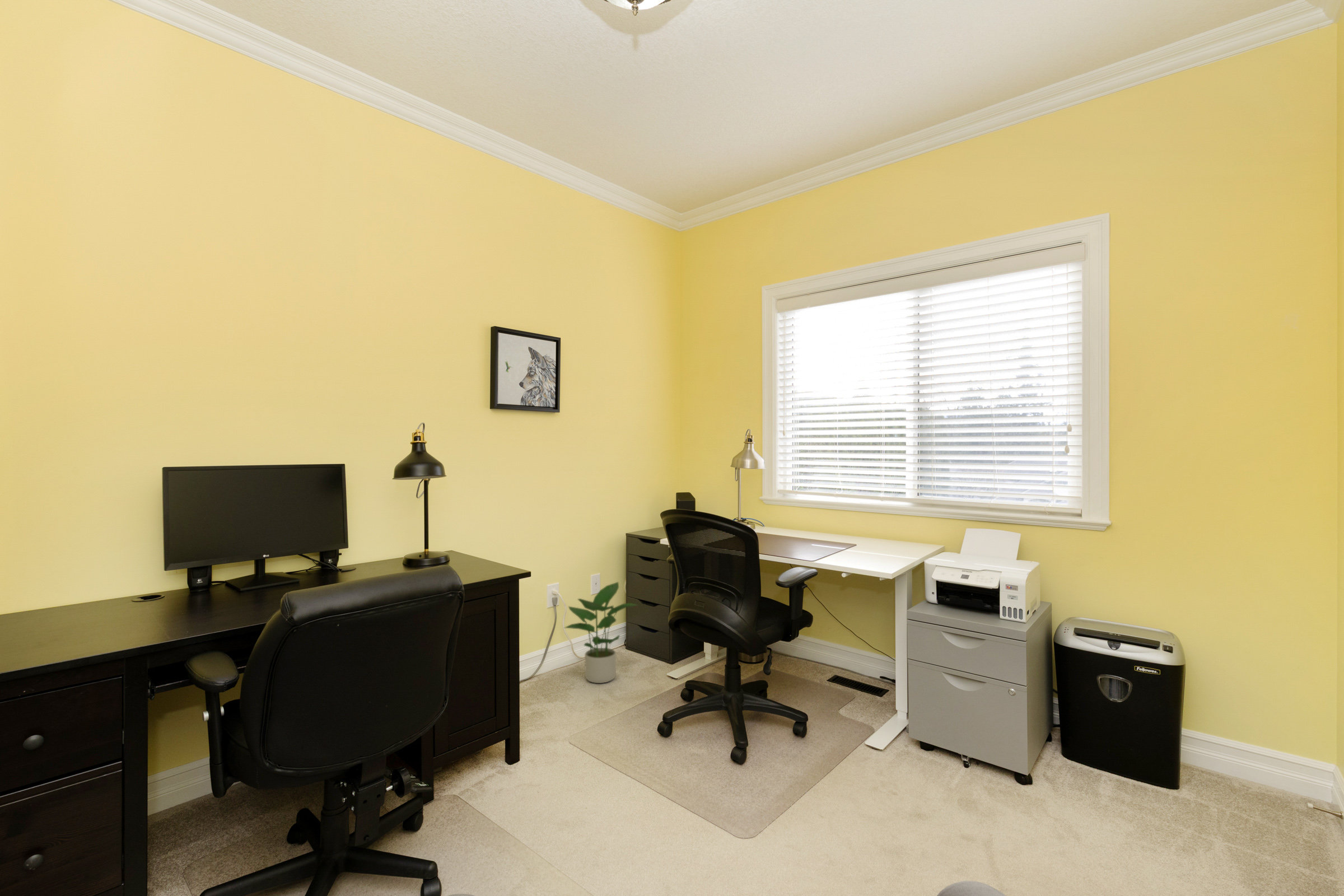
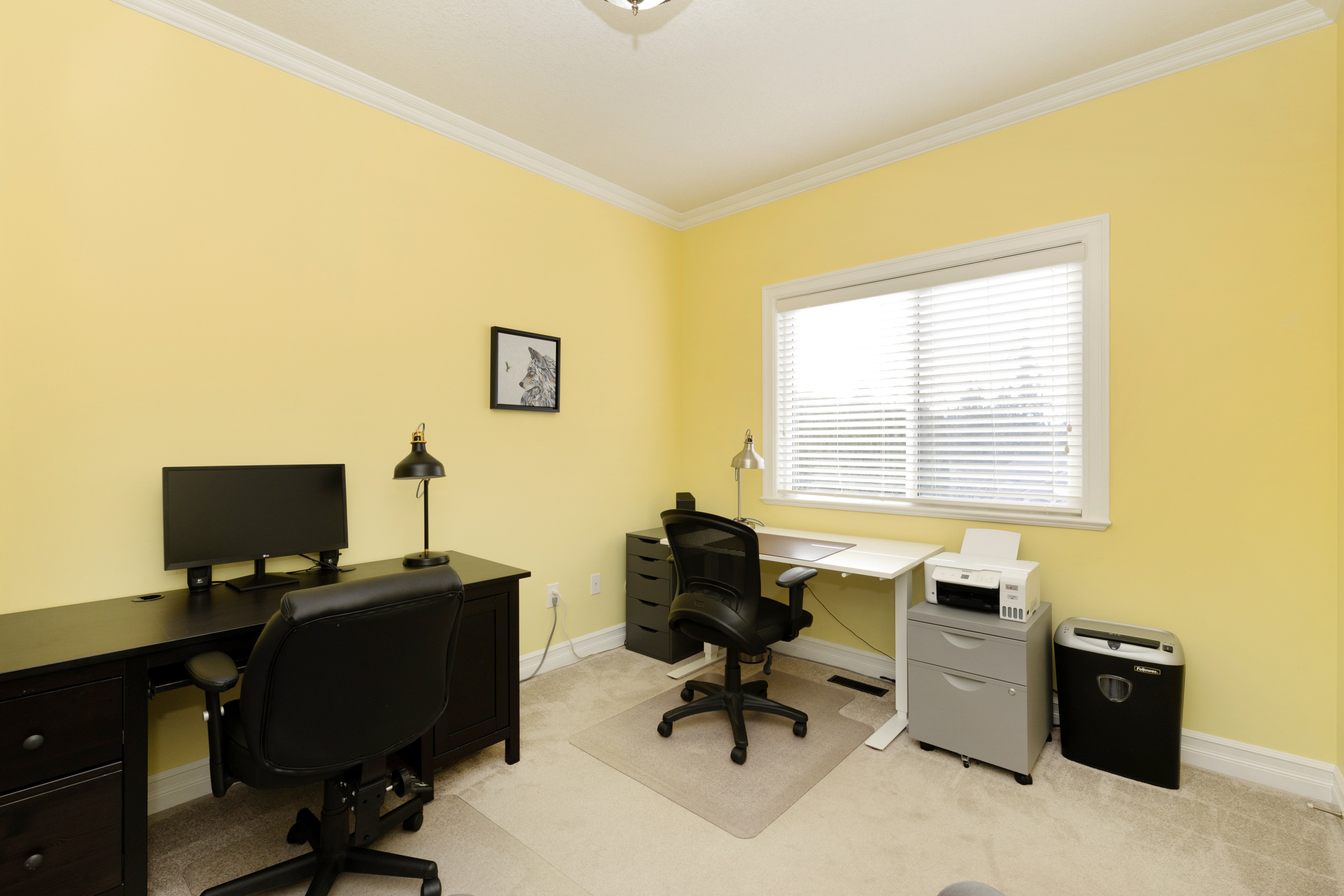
- potted plant [564,581,639,684]
